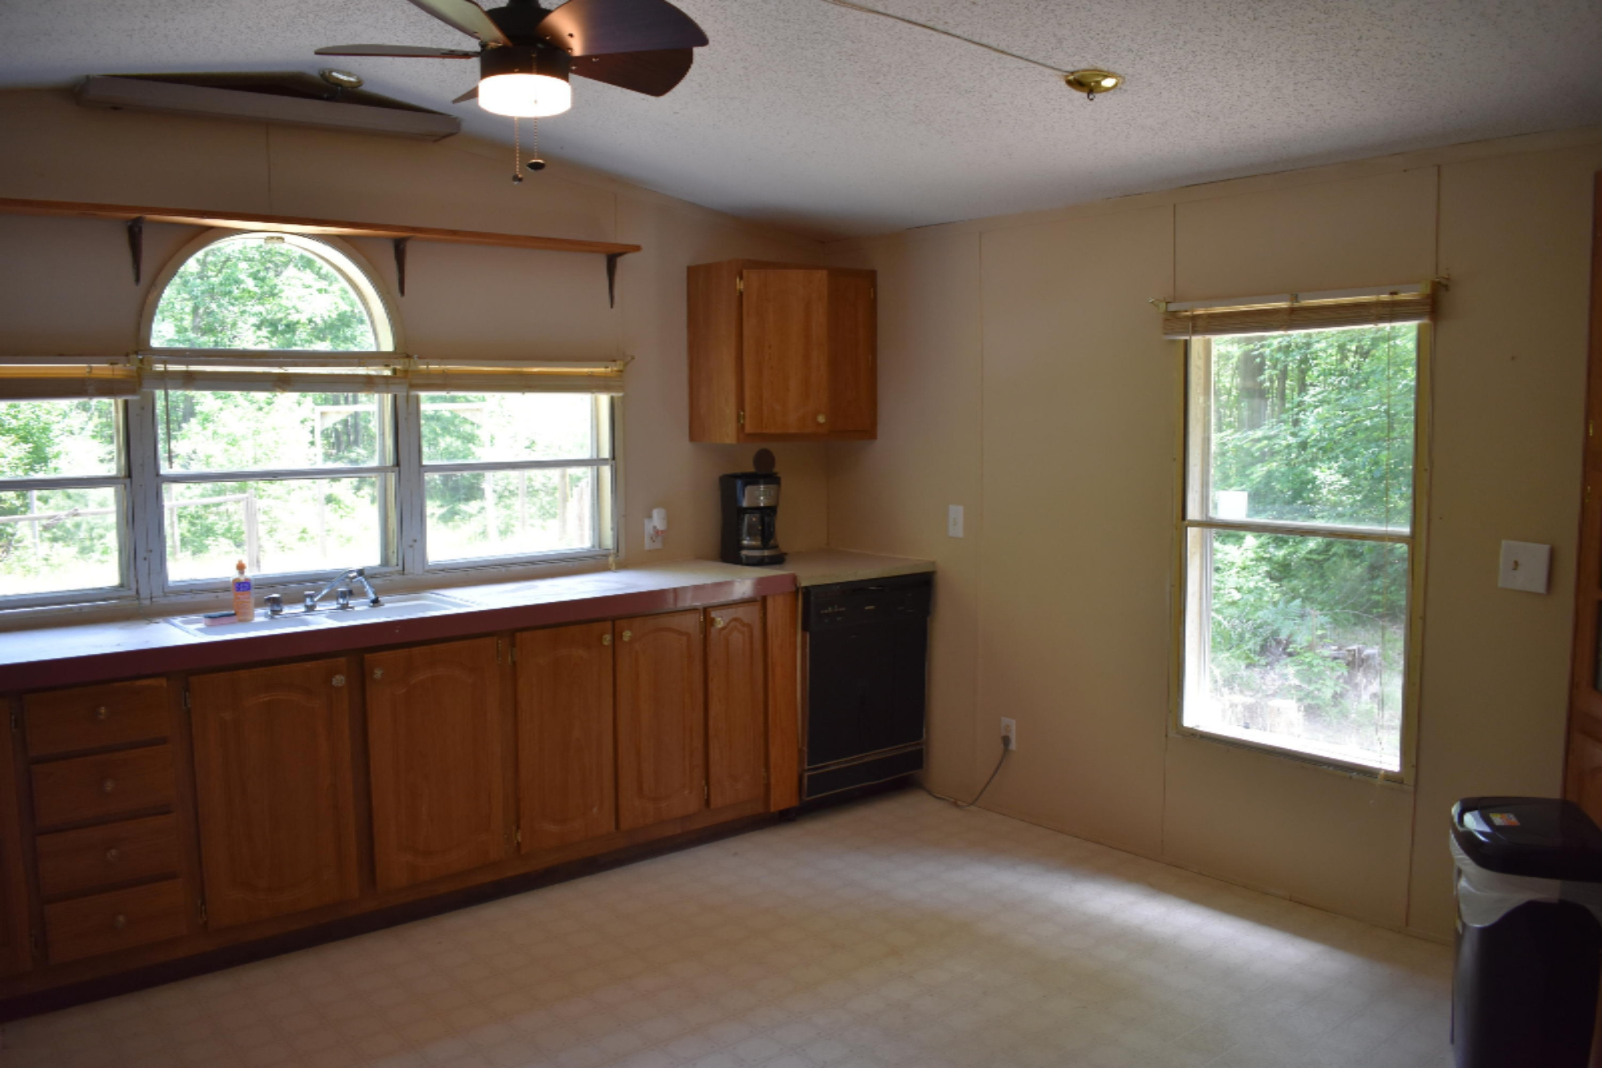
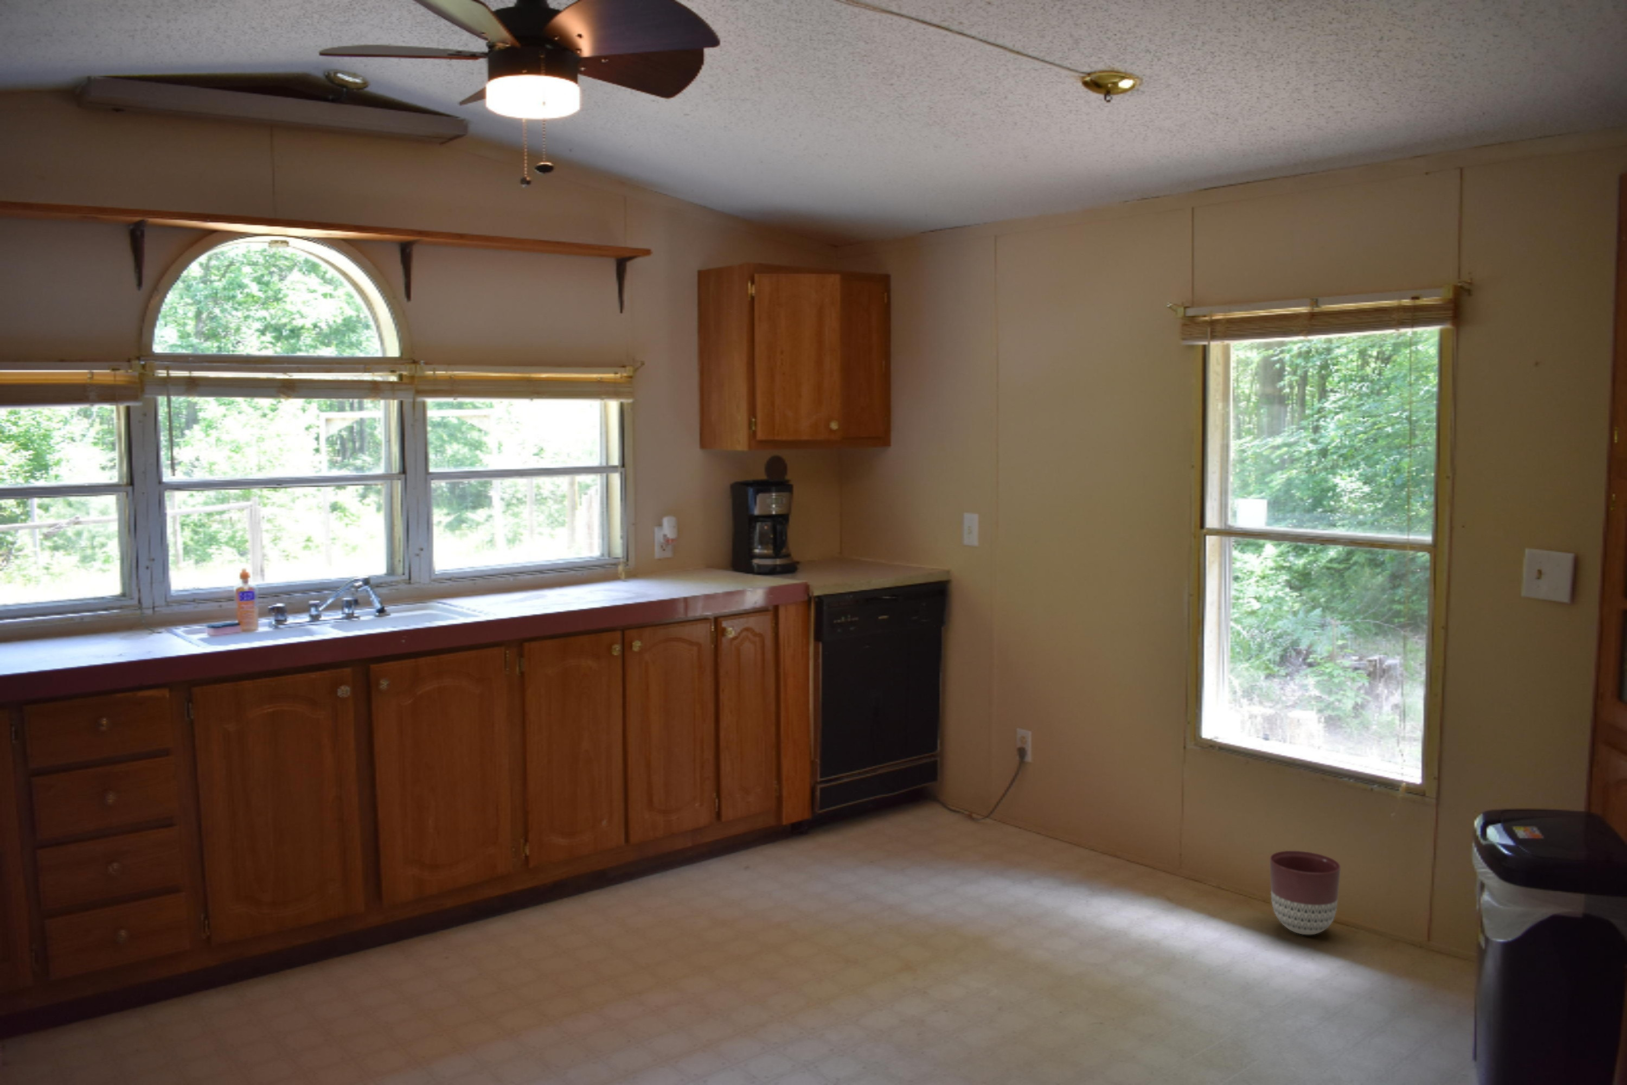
+ planter [1269,850,1341,935]
